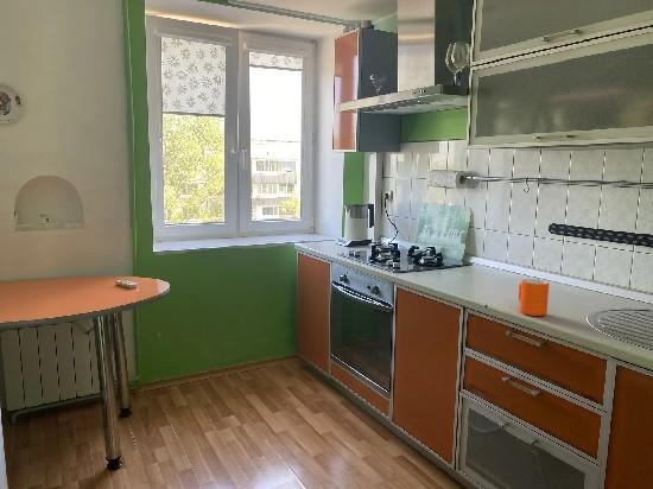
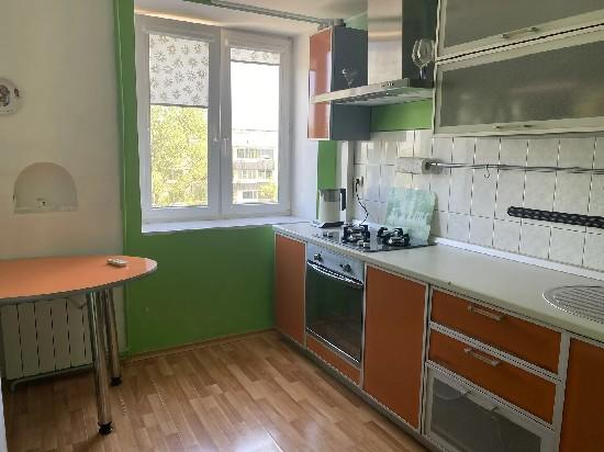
- mug [518,278,550,317]
